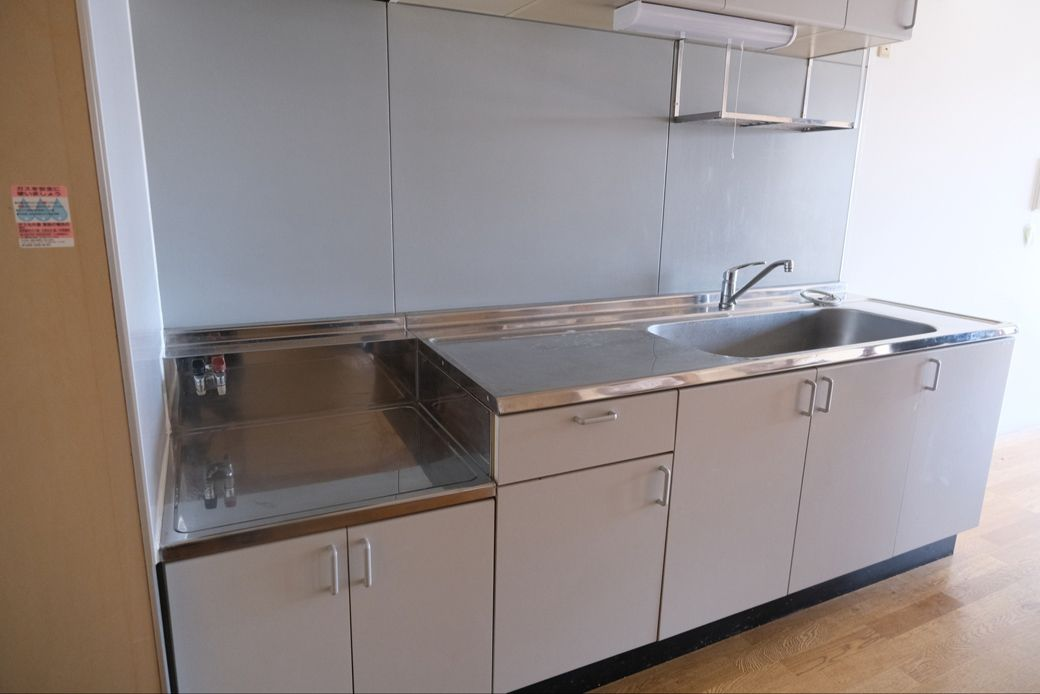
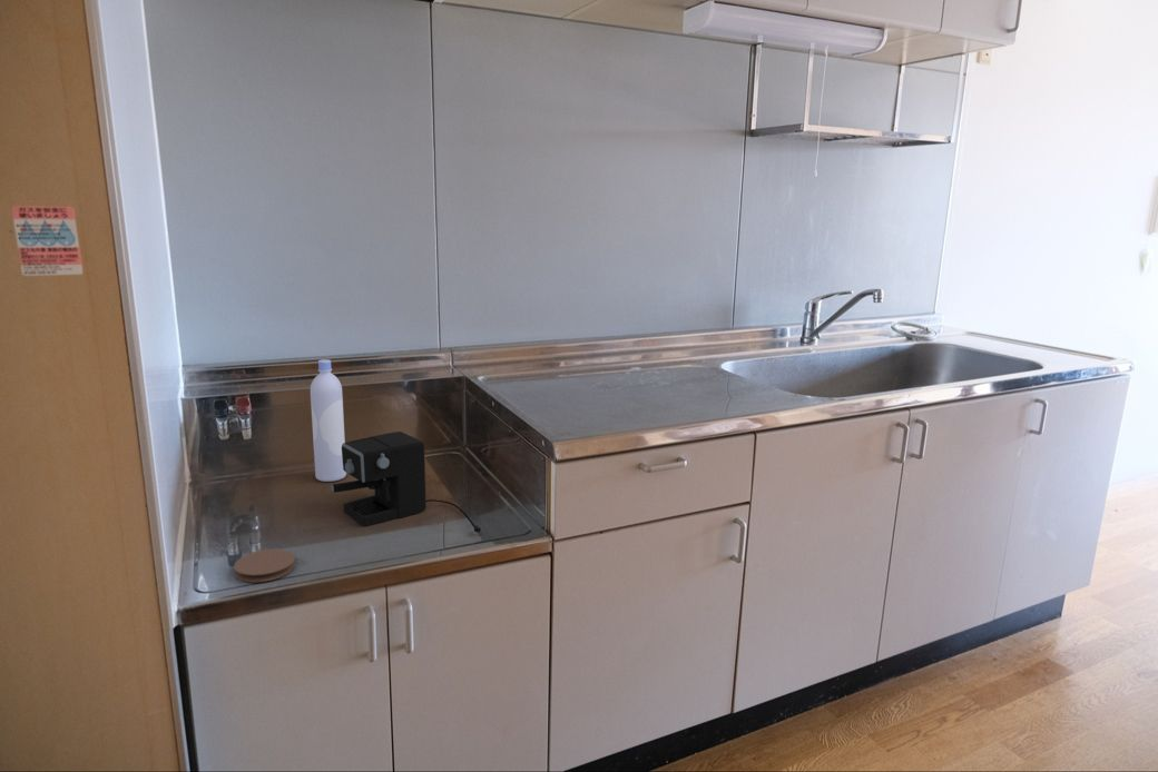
+ coaster [233,548,296,583]
+ coffee maker [330,430,484,533]
+ bottle [310,358,347,483]
